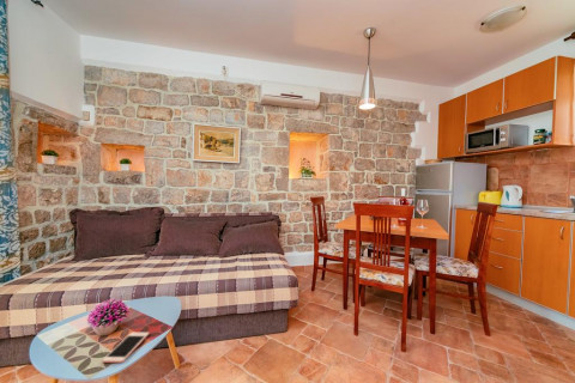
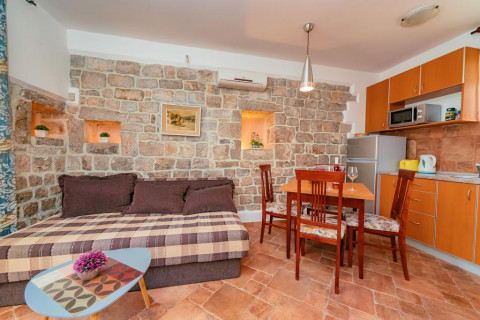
- cell phone [101,332,150,364]
